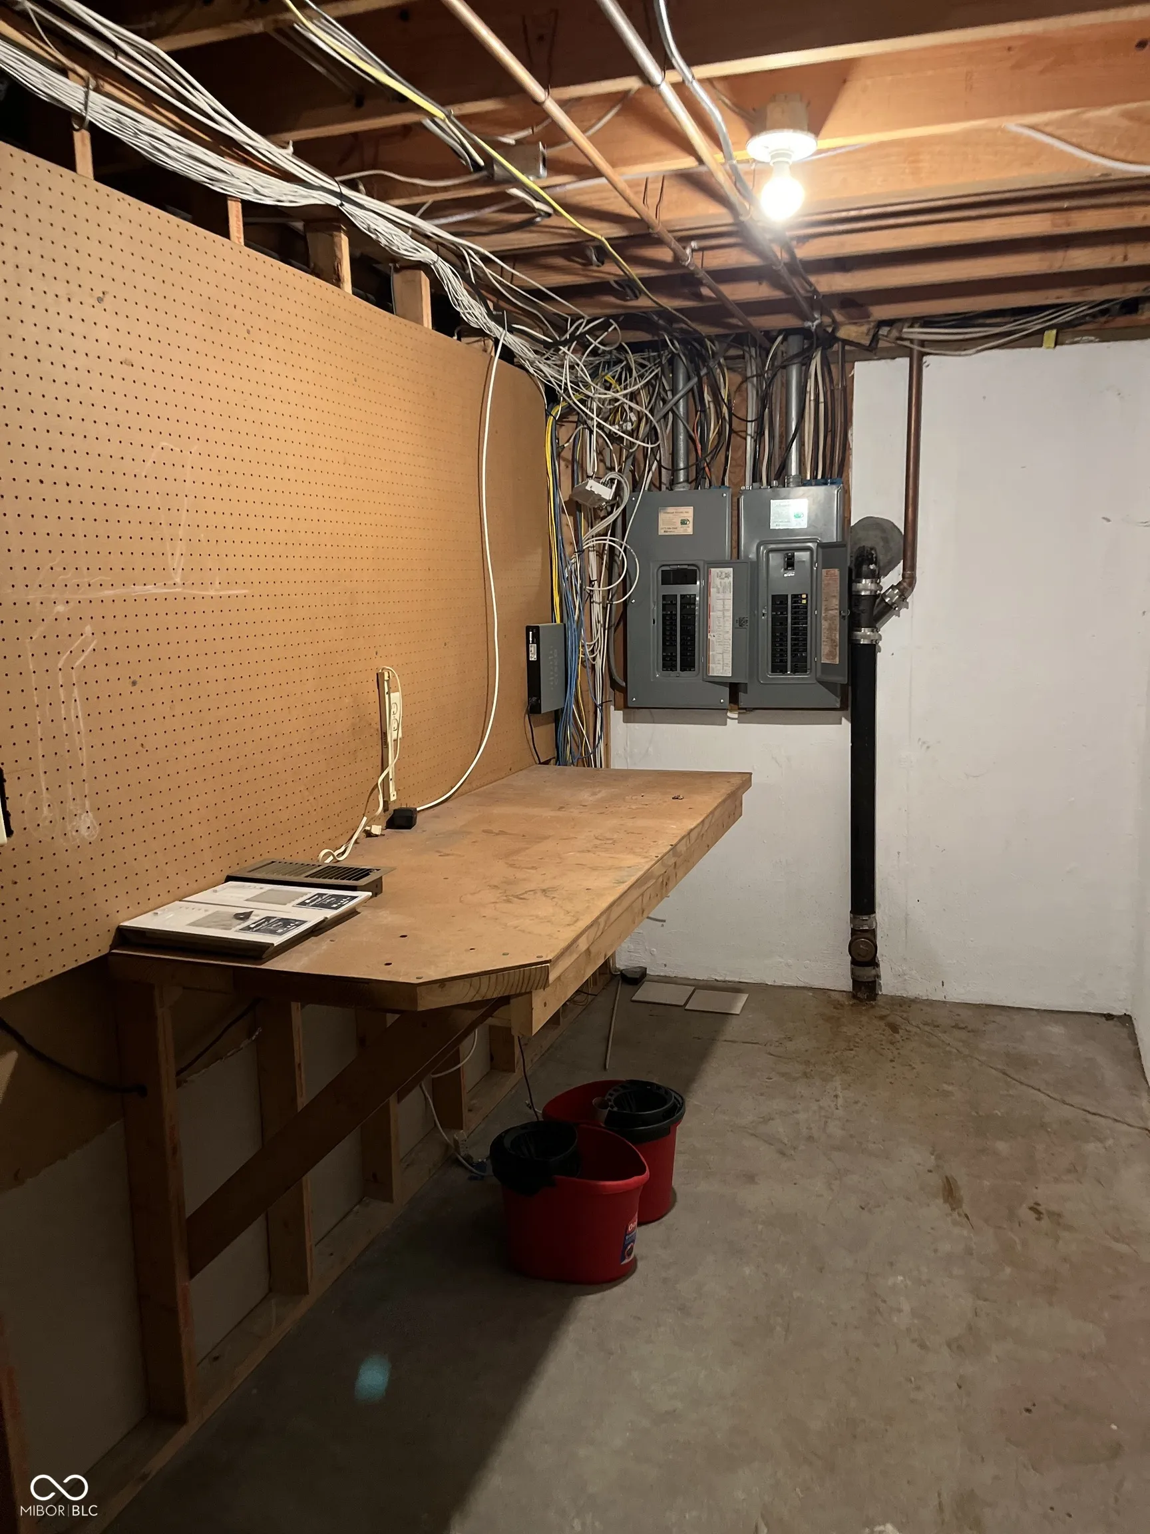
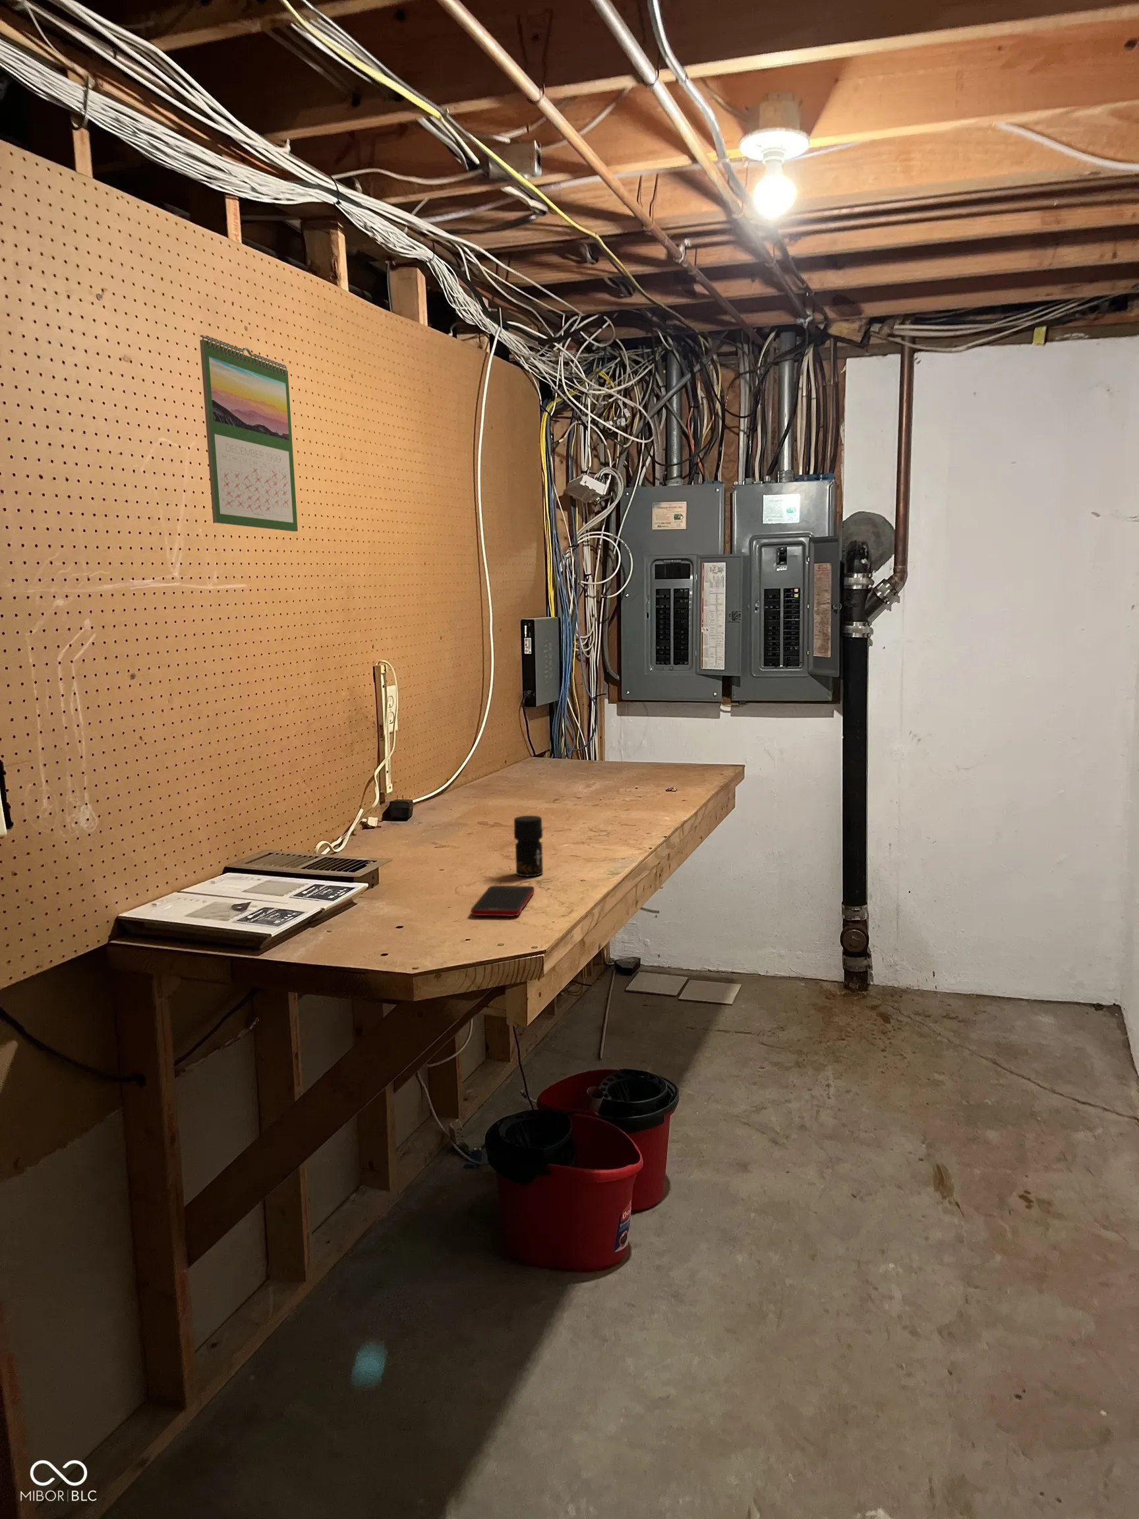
+ jar [513,815,544,877]
+ calendar [199,334,299,532]
+ cell phone [470,885,535,917]
